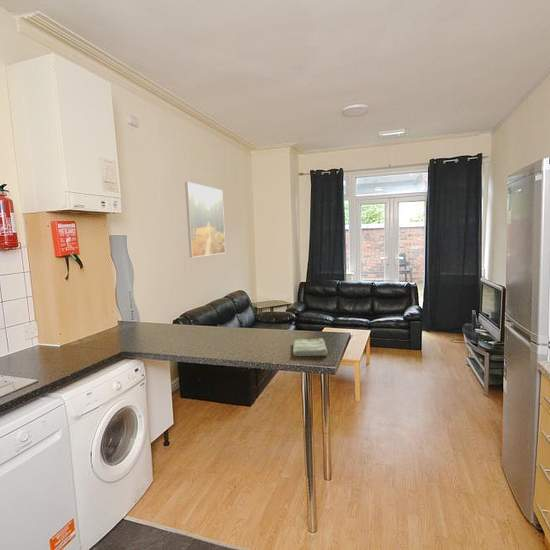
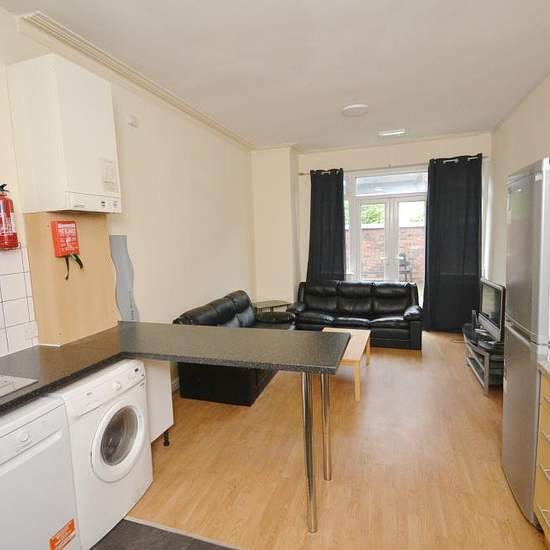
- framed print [184,181,226,258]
- dish towel [292,337,329,357]
